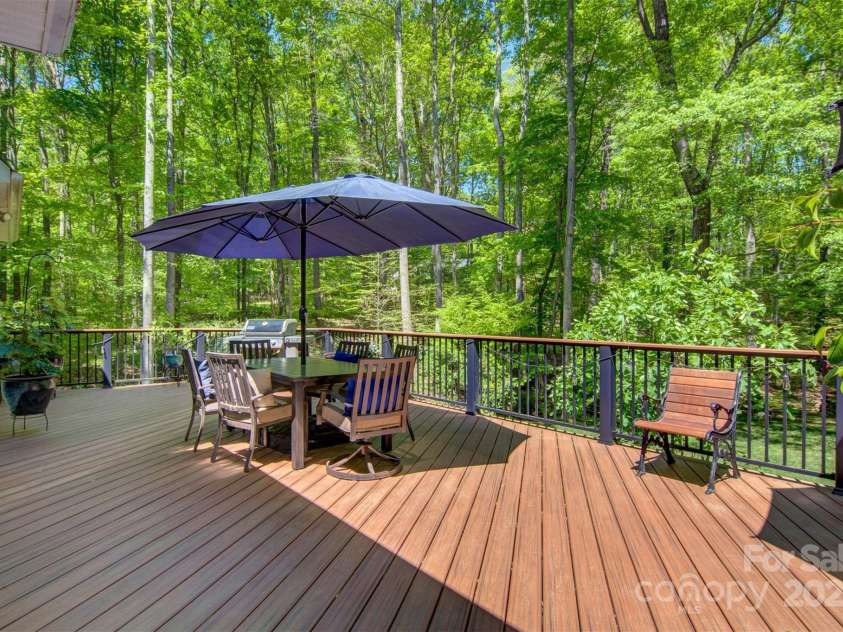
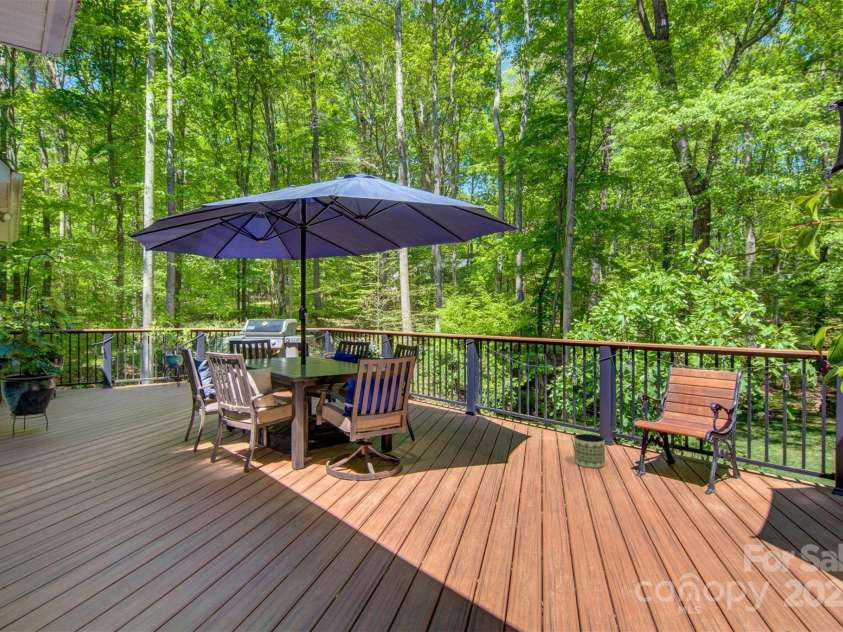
+ planter [573,433,606,469]
